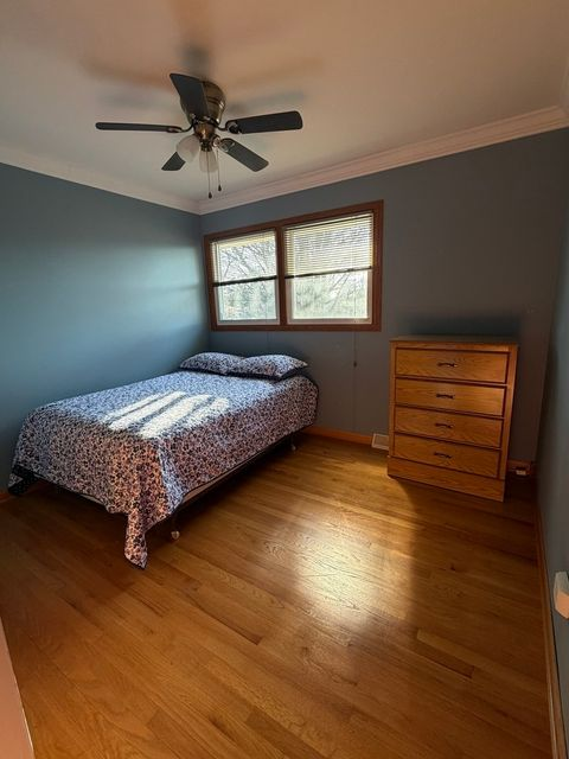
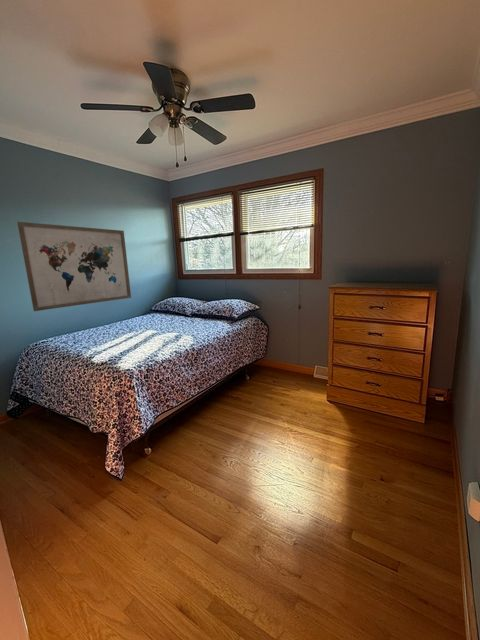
+ wall art [16,221,132,312]
